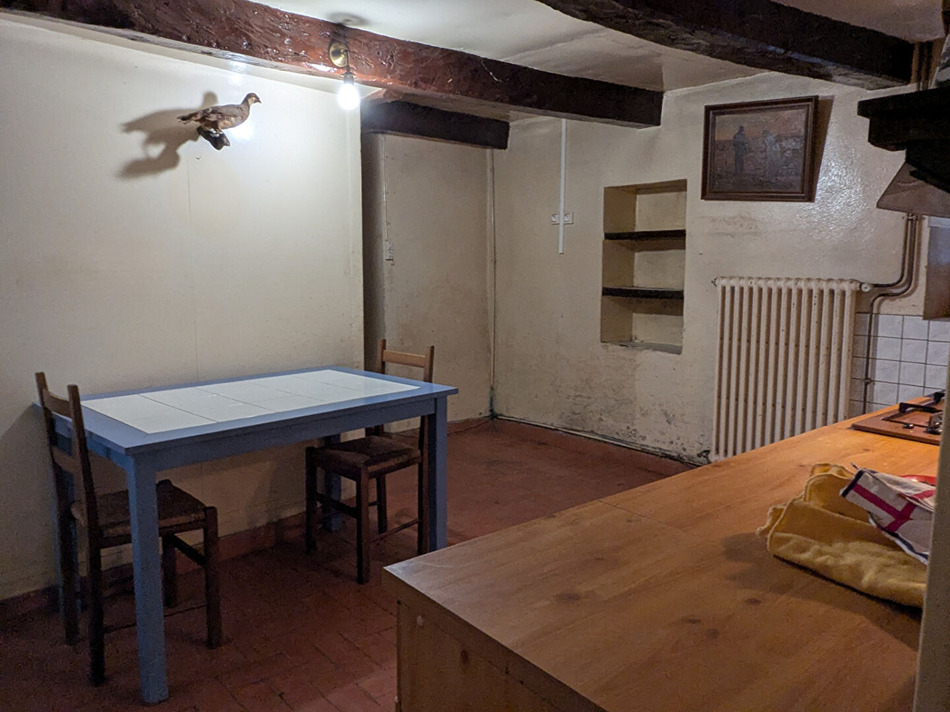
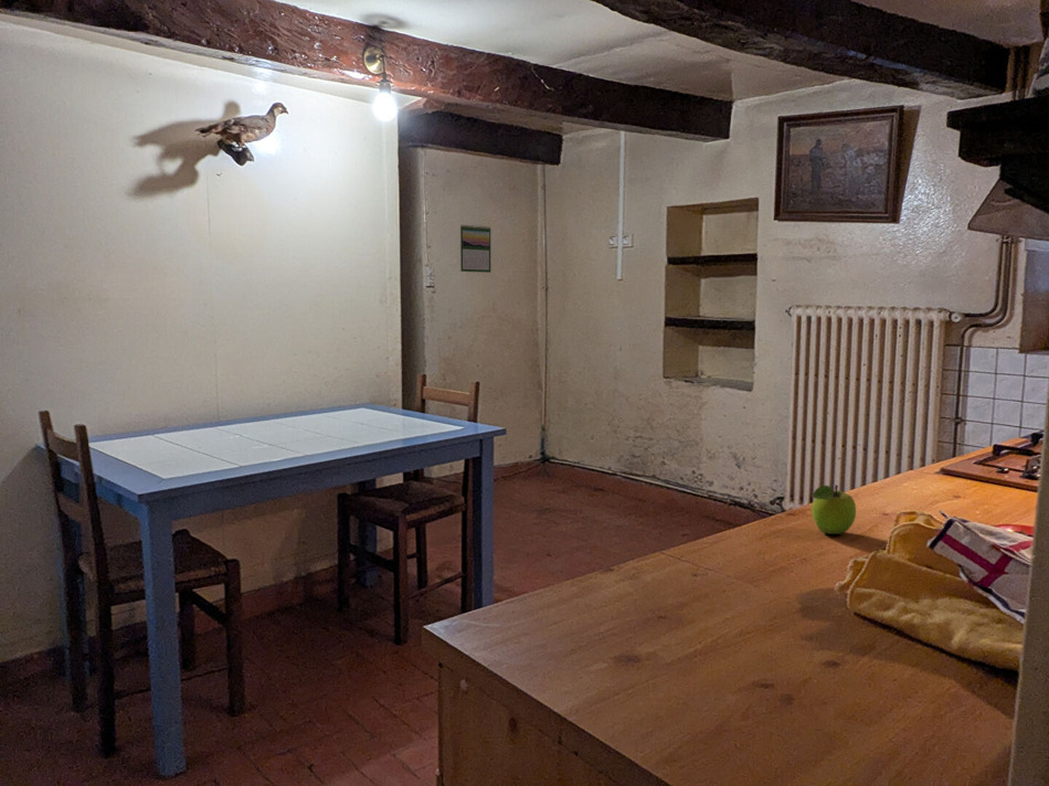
+ calendar [459,224,491,274]
+ fruit [810,484,857,535]
